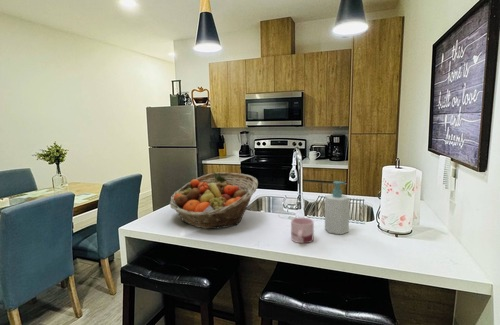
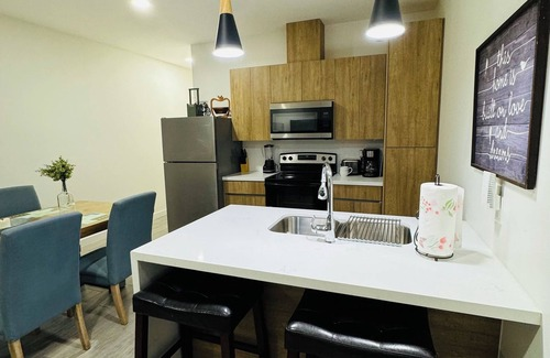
- soap bottle [324,180,350,235]
- fruit basket [169,171,259,230]
- mug [290,216,315,244]
